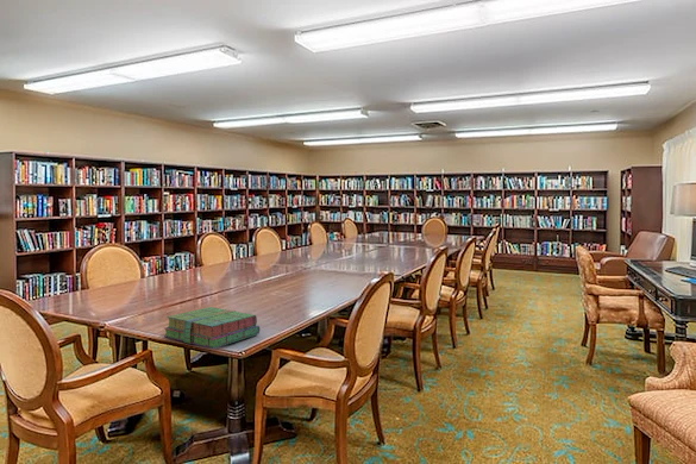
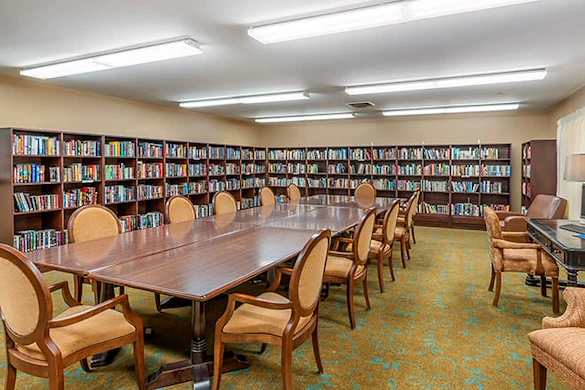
- stack of books [163,306,261,350]
